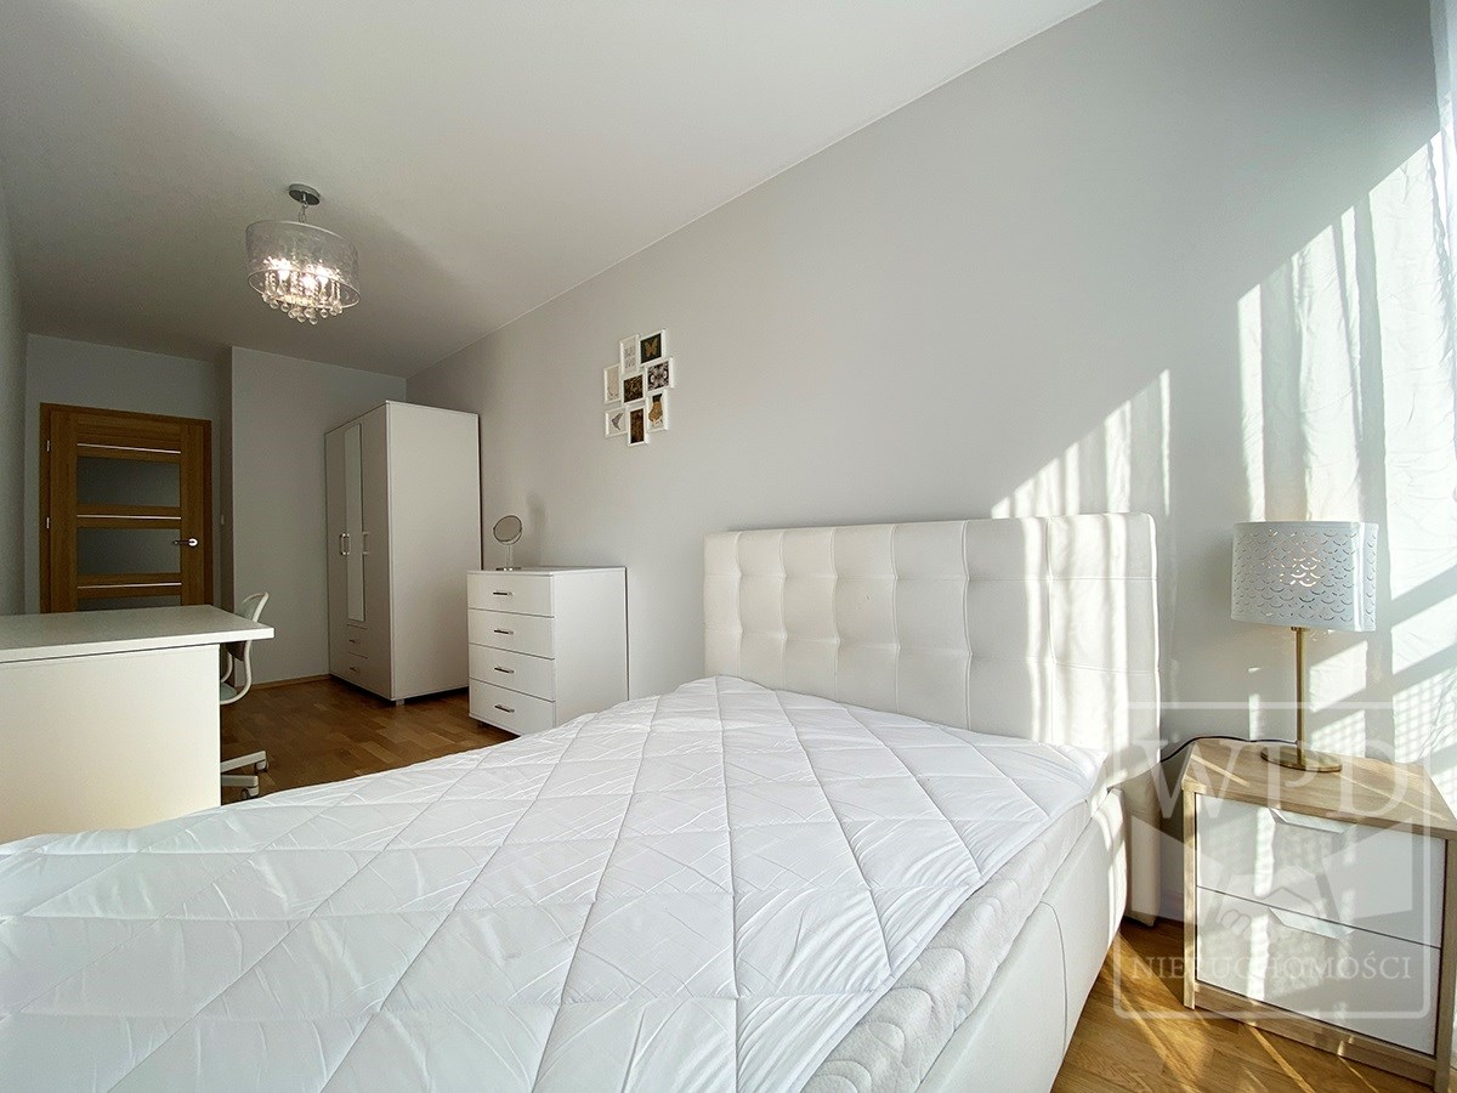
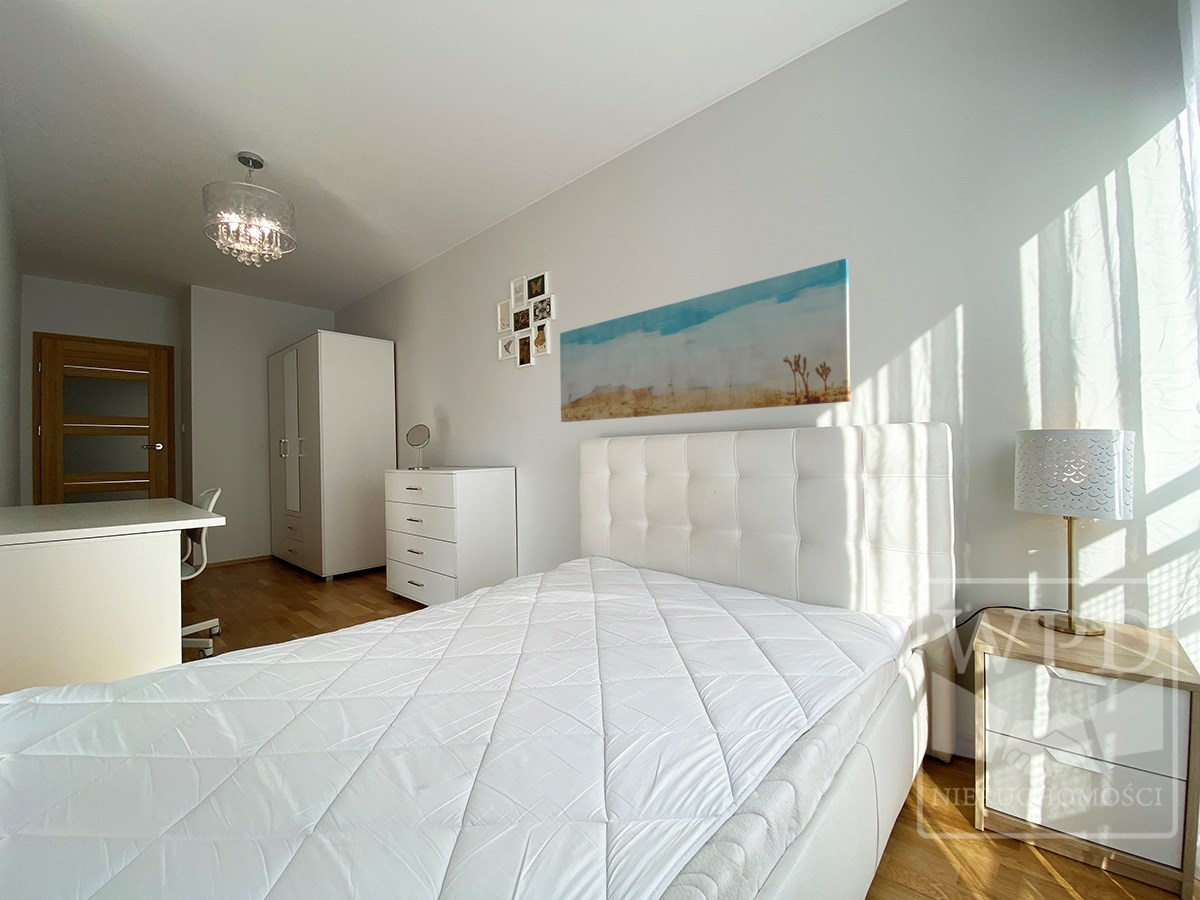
+ wall art [559,258,851,423]
